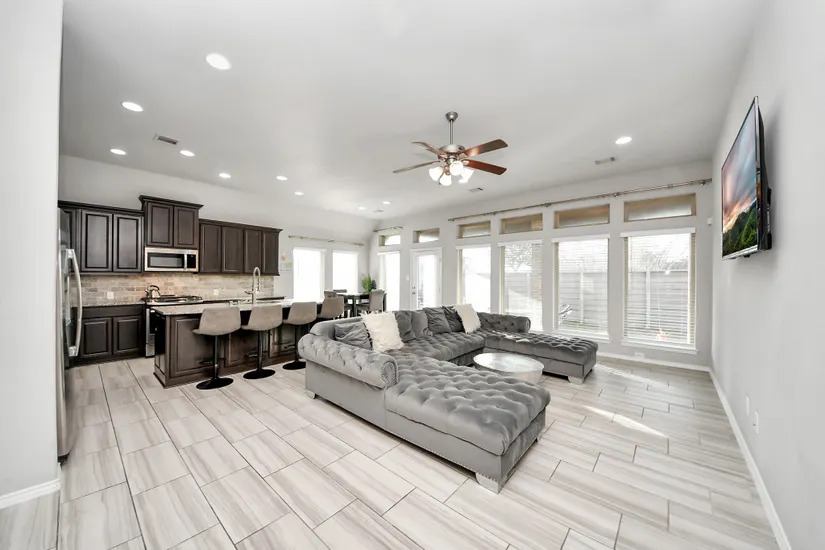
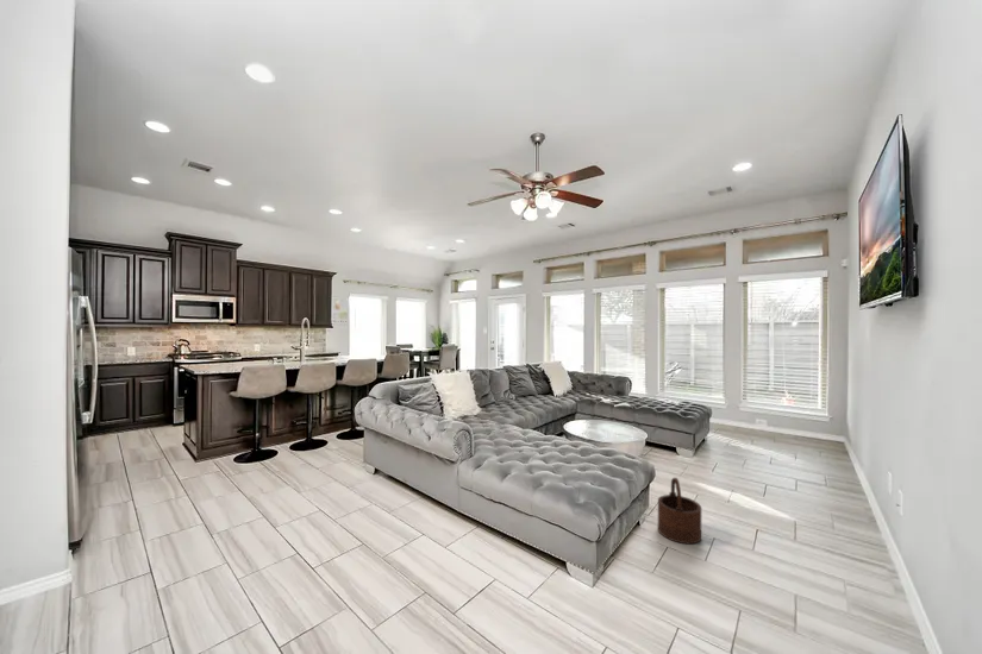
+ wooden bucket [657,477,702,545]
